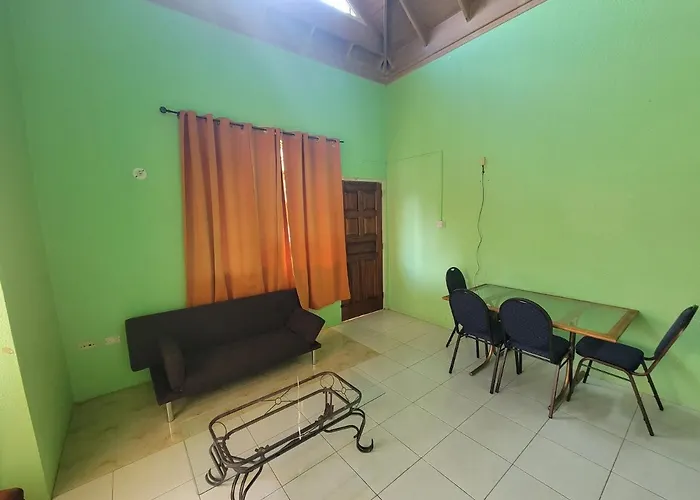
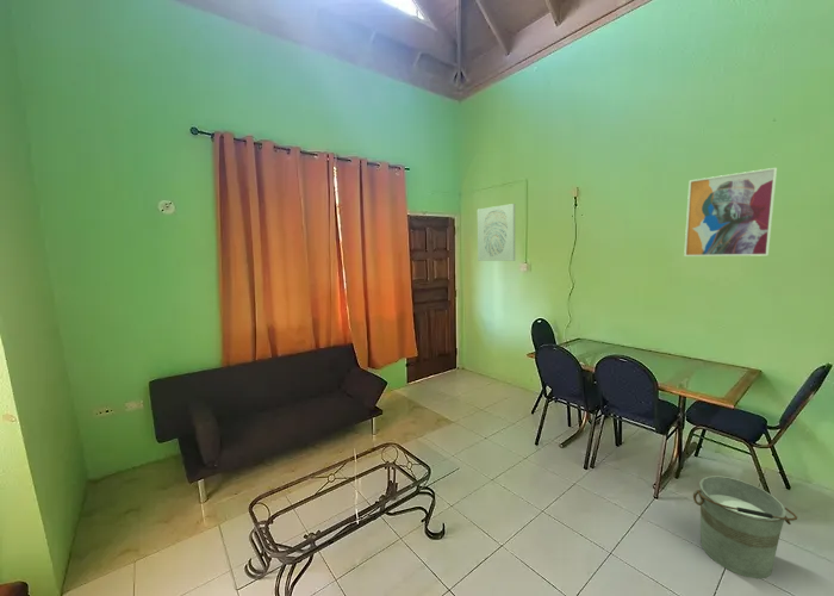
+ bucket [692,474,798,581]
+ wall art [477,203,516,262]
+ wall art [683,167,778,257]
